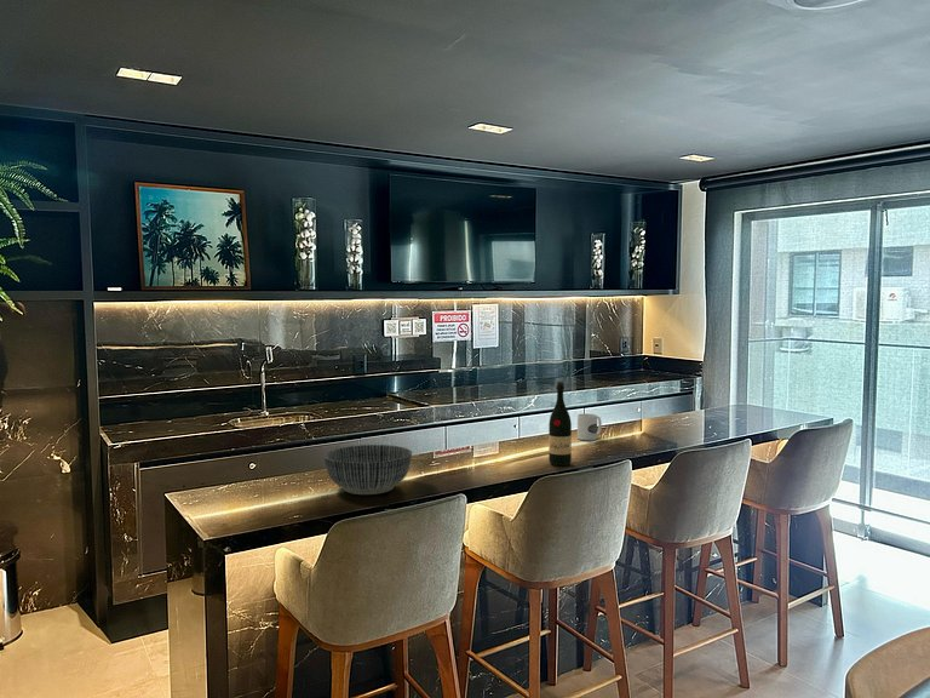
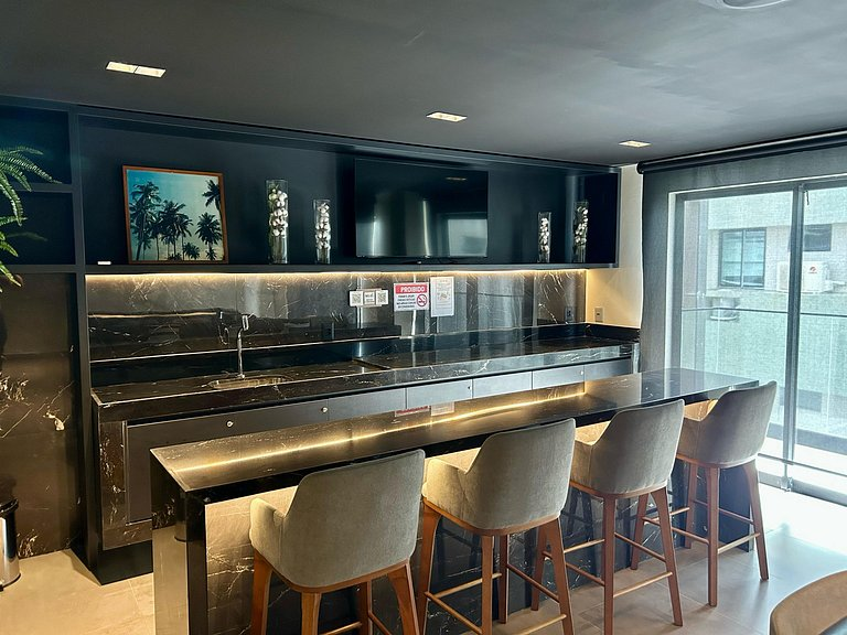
- bowl [322,444,413,496]
- mug [576,412,603,441]
- wine bottle [547,381,573,467]
